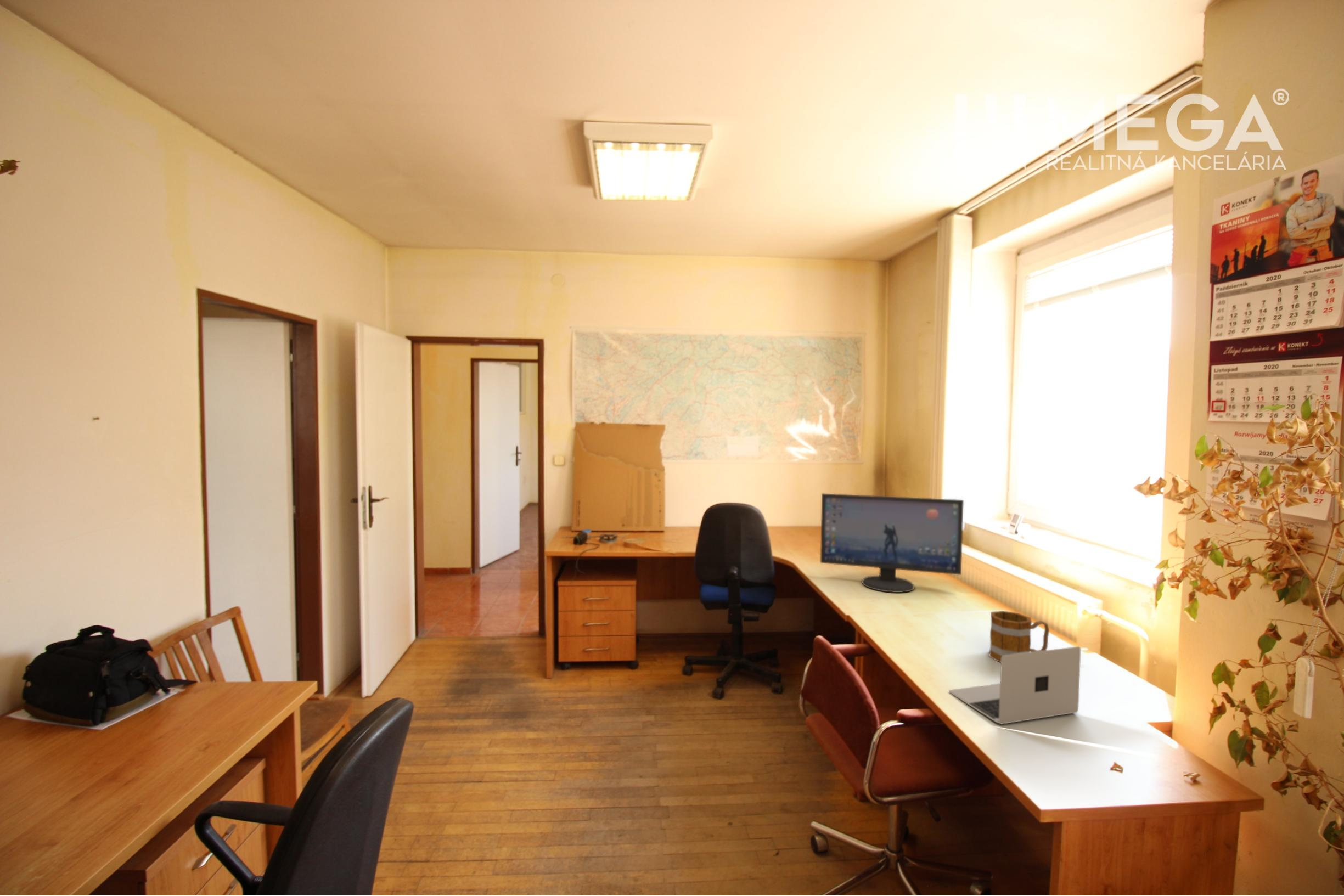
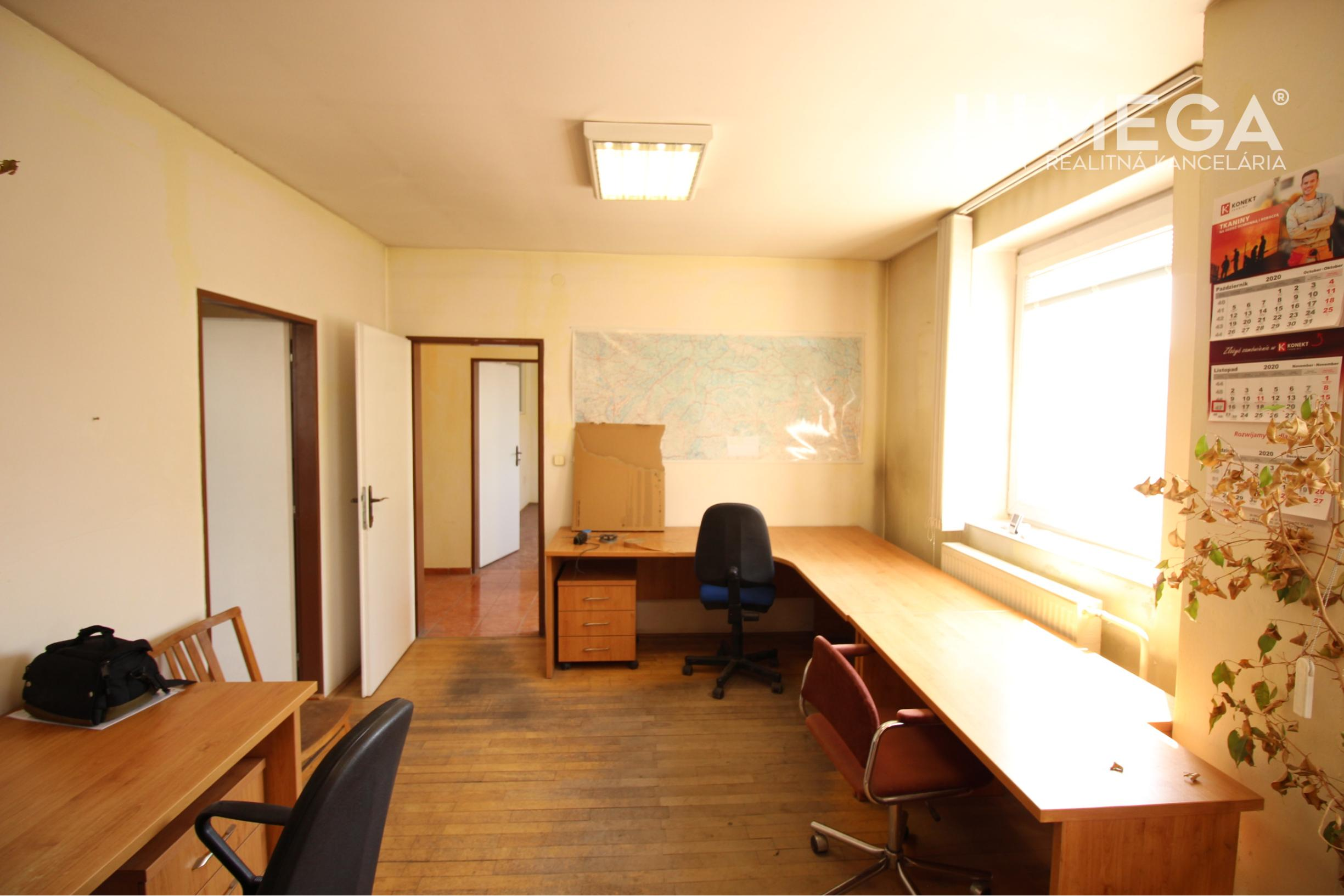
- mug [989,610,1050,663]
- computer monitor [820,493,964,593]
- laptop [949,646,1081,725]
